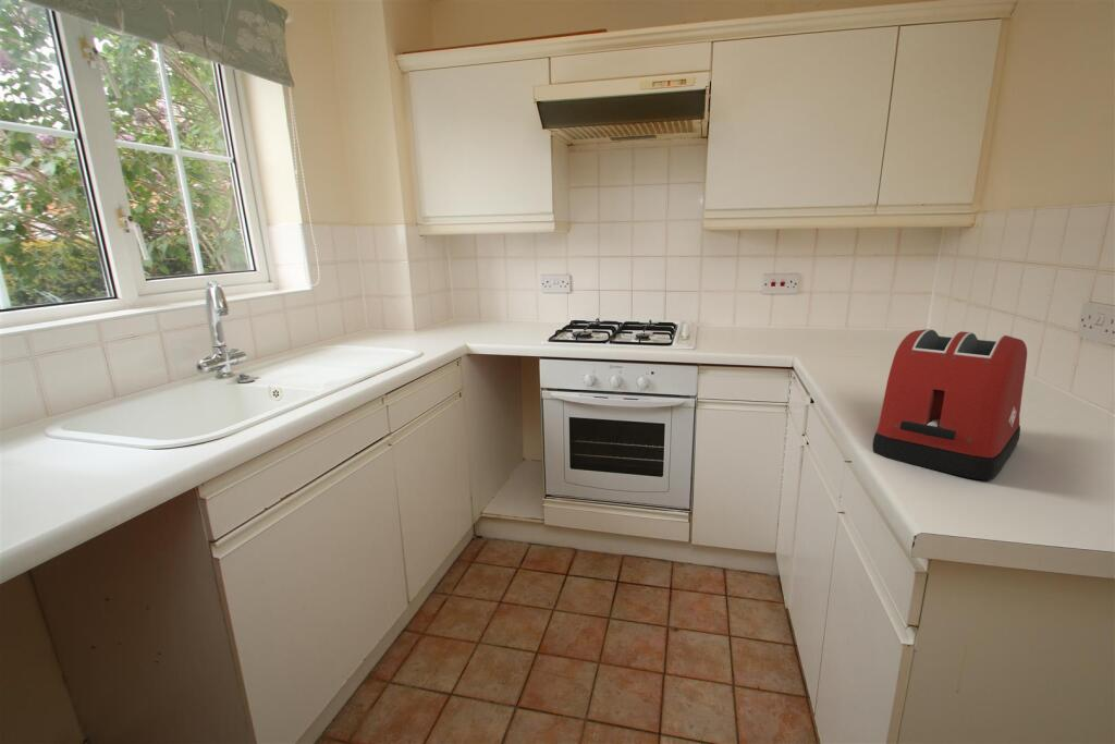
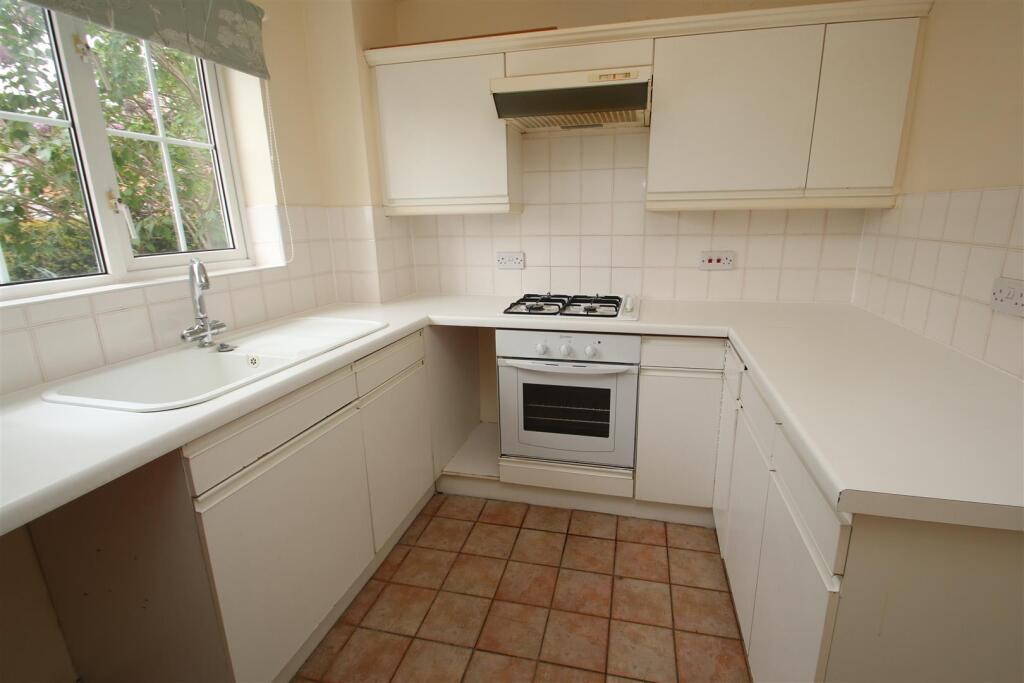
- toaster [871,328,1028,481]
